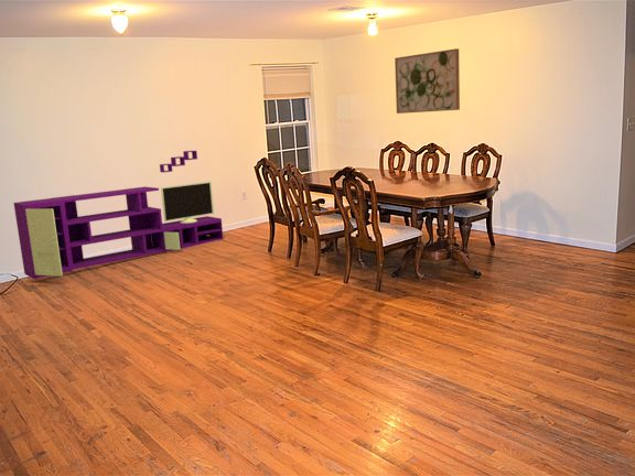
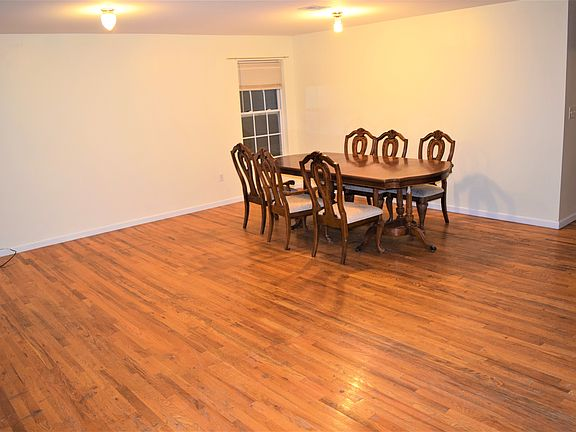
- wall art [394,47,461,115]
- media console [13,150,224,280]
